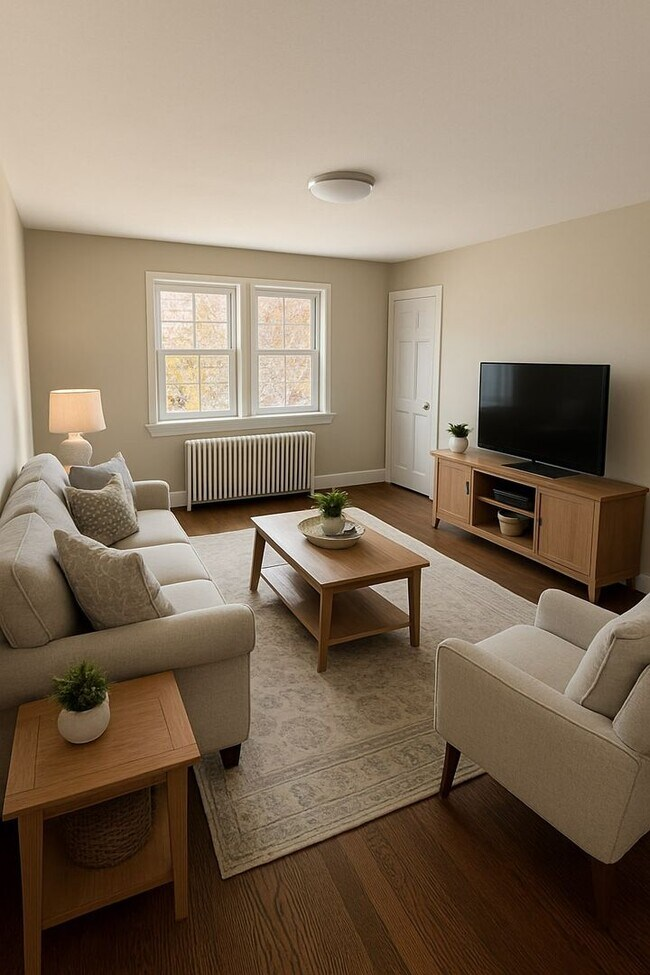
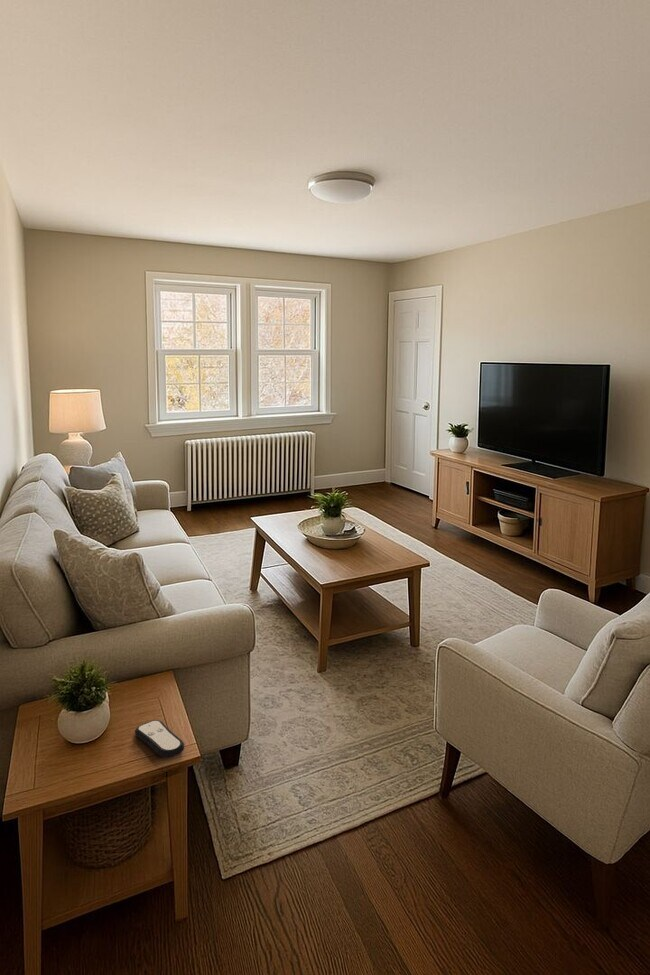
+ remote control [134,719,186,759]
